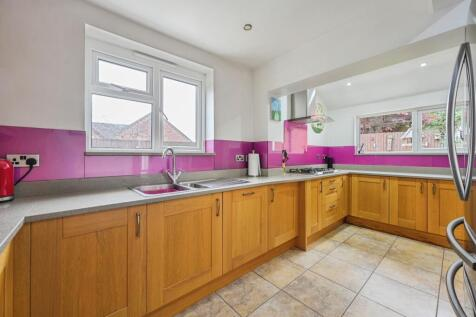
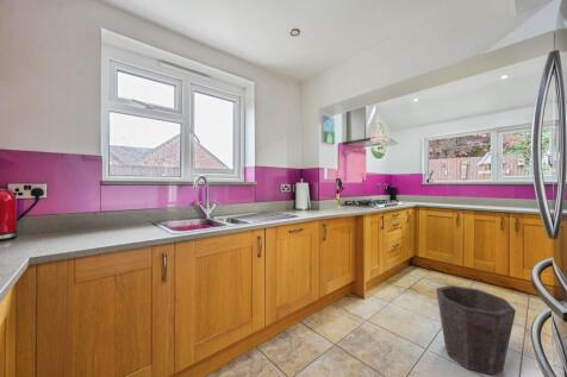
+ waste bin [435,284,517,376]
